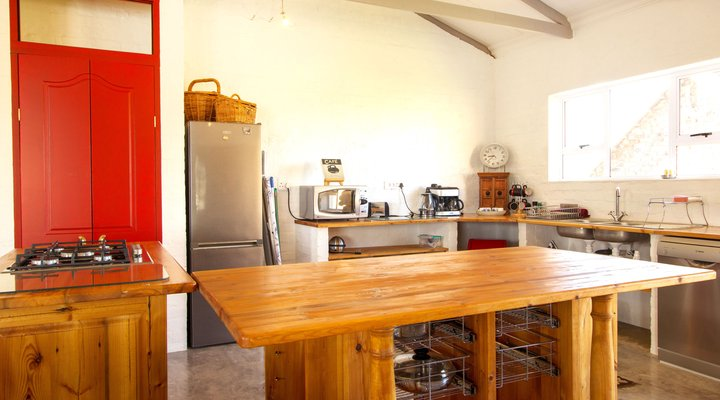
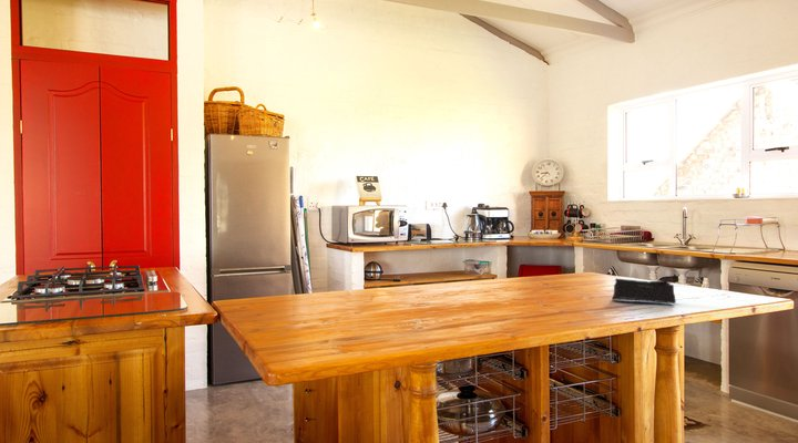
+ speaker [611,278,677,305]
